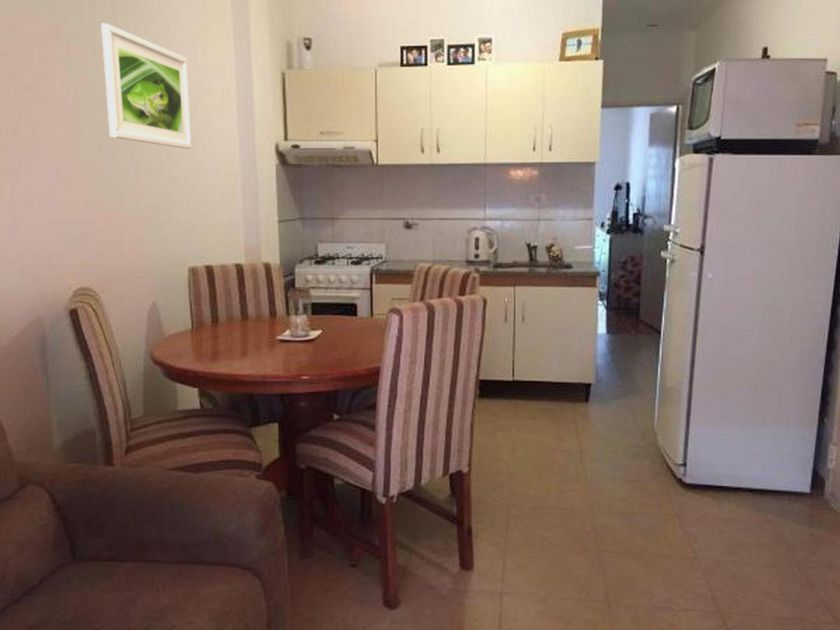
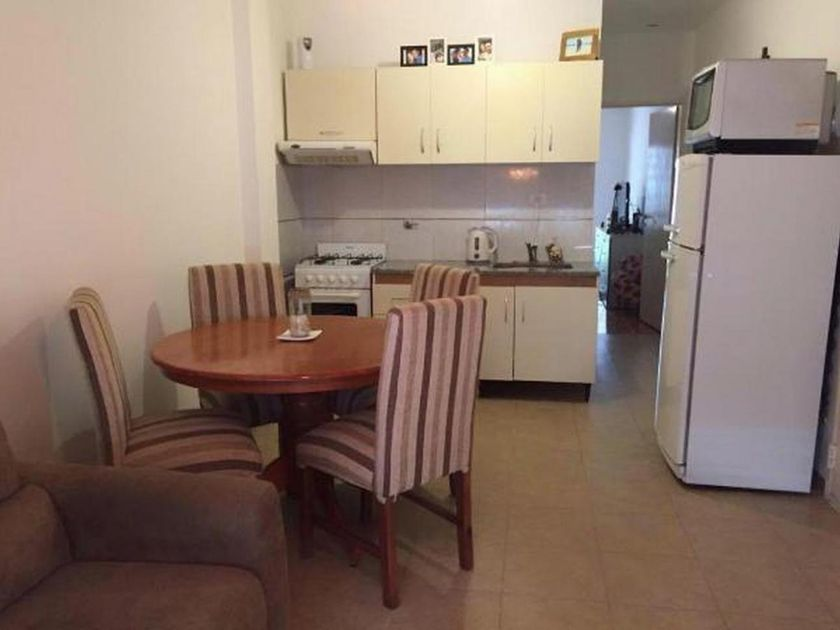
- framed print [100,22,193,150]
